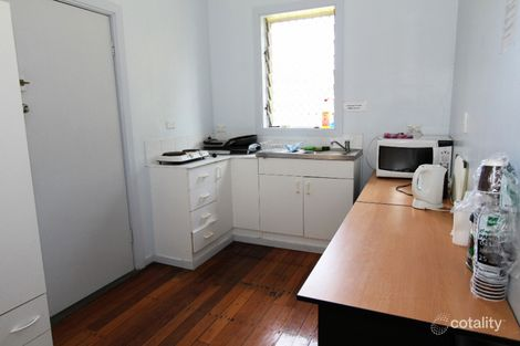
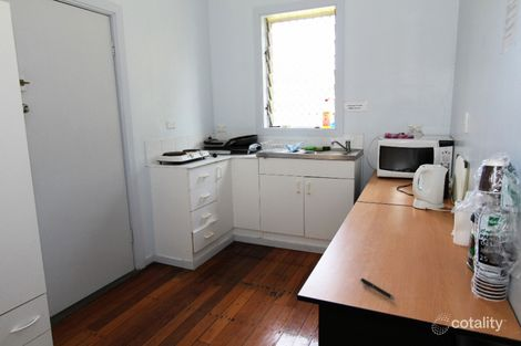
+ pen [359,277,397,301]
